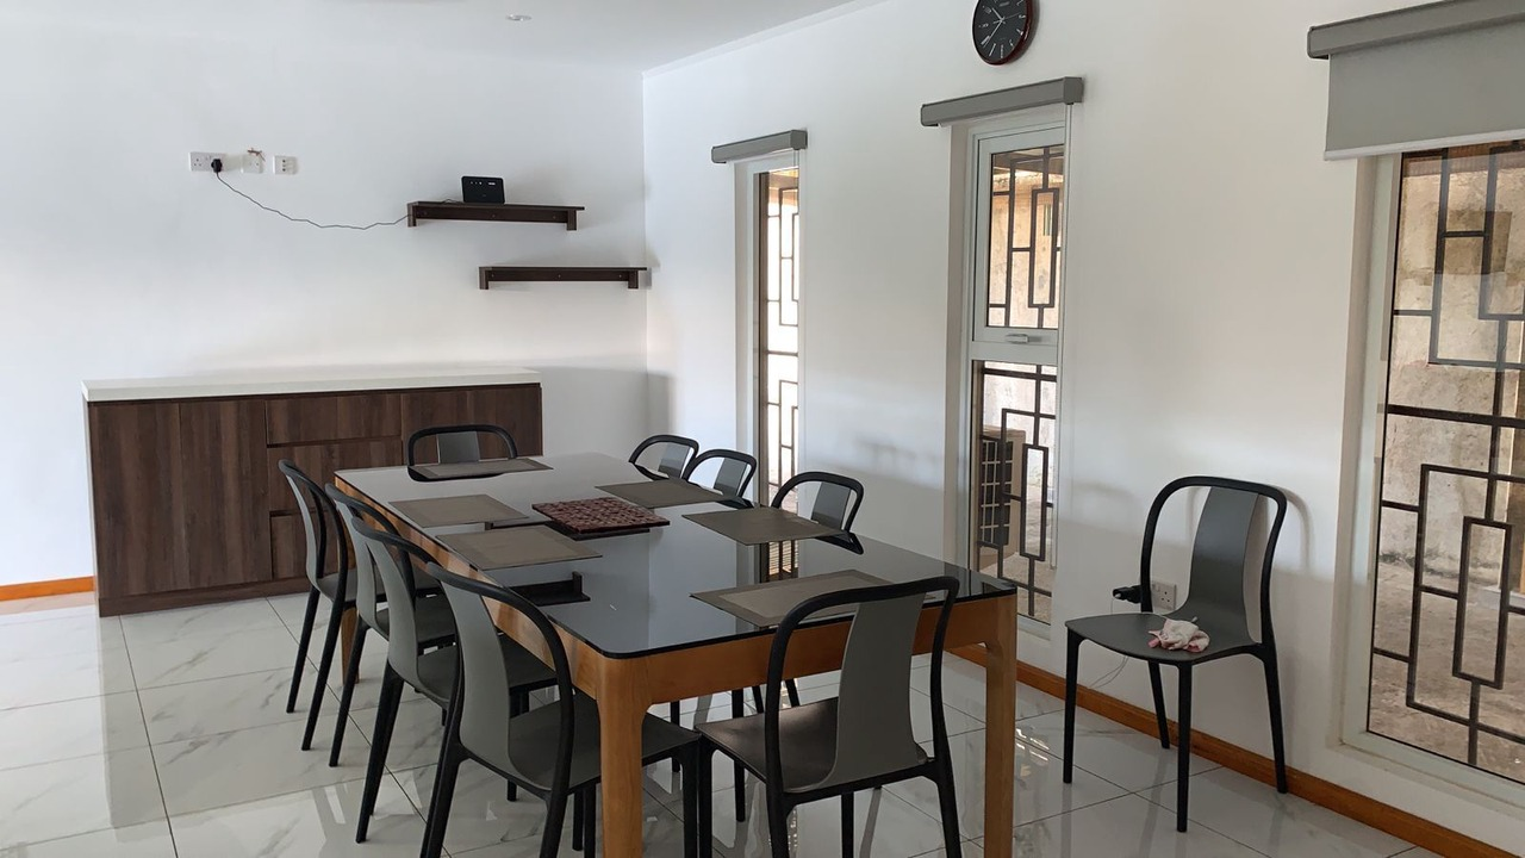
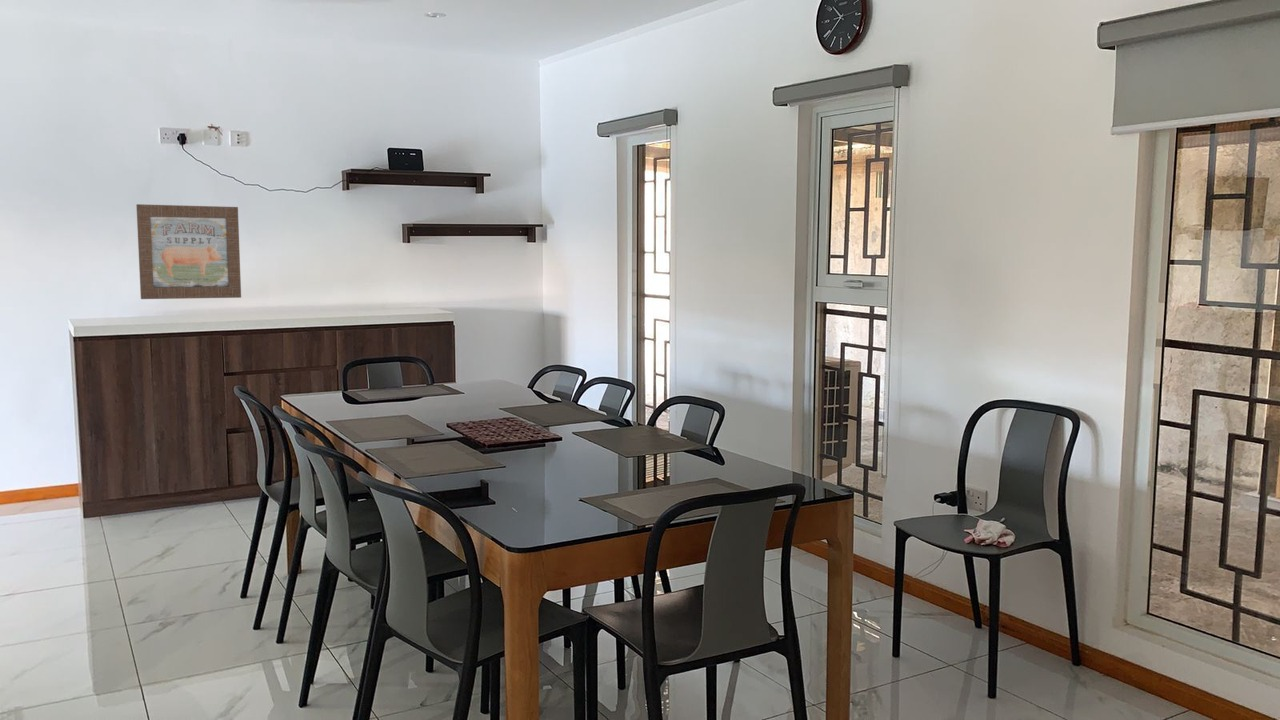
+ wall art [135,203,242,300]
